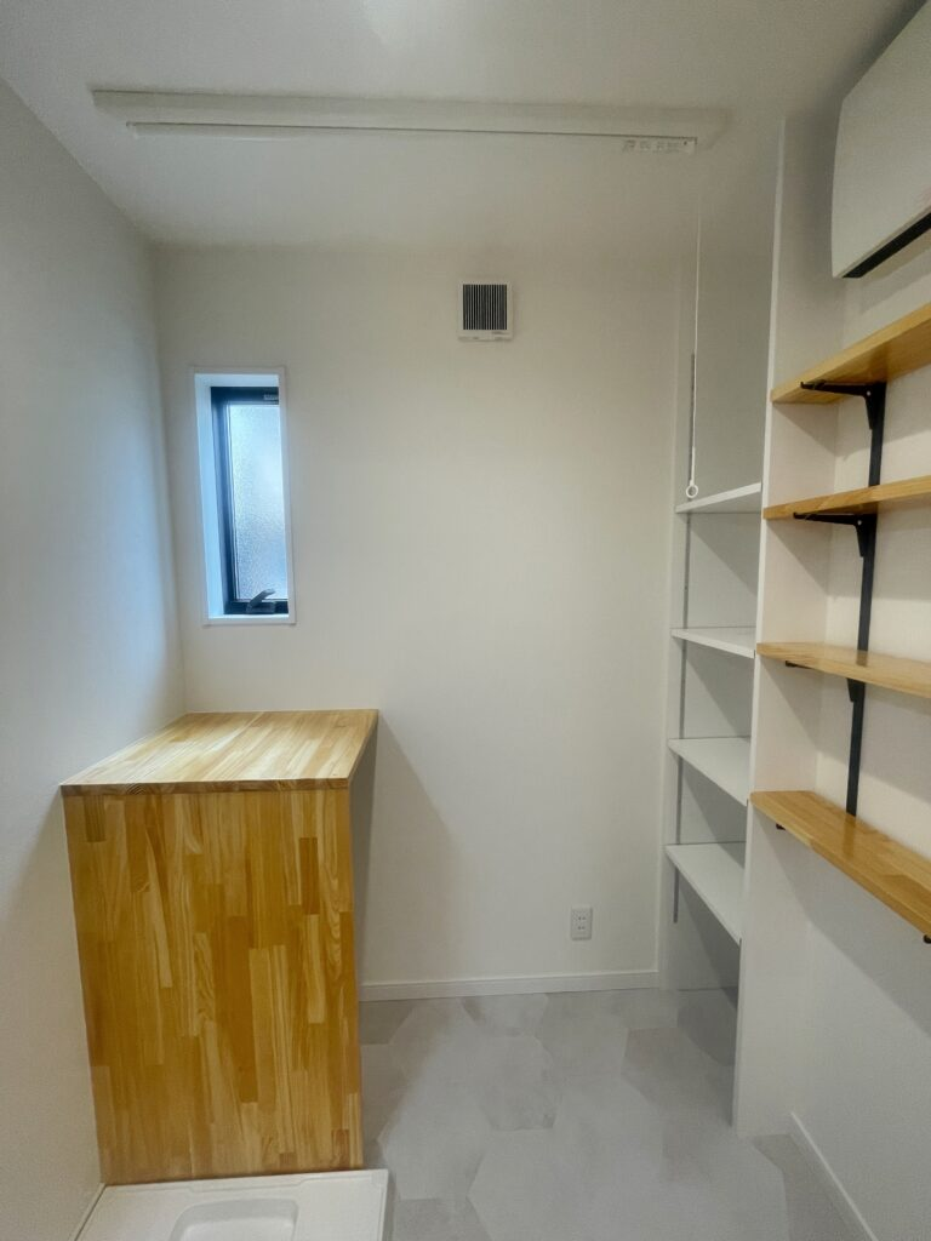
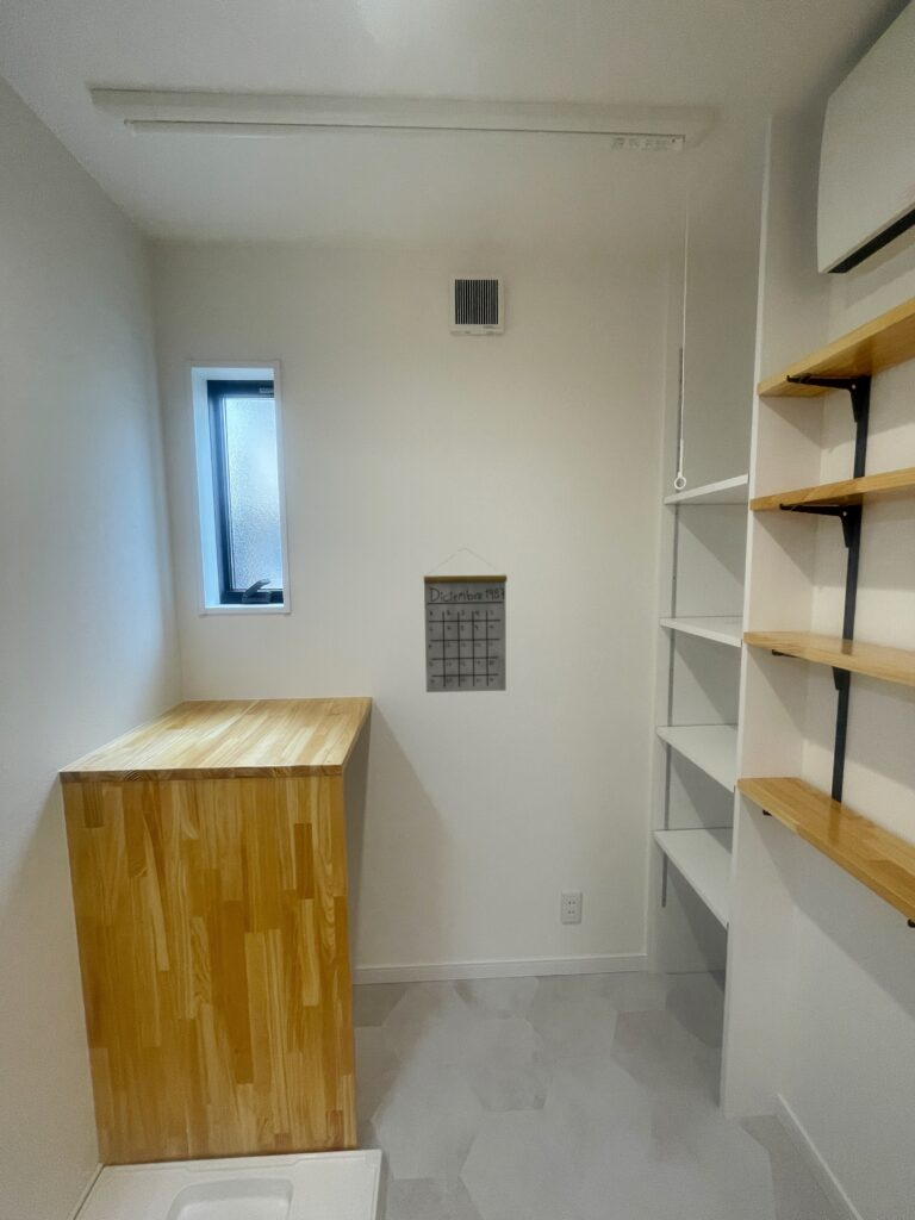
+ calendar [423,548,509,693]
